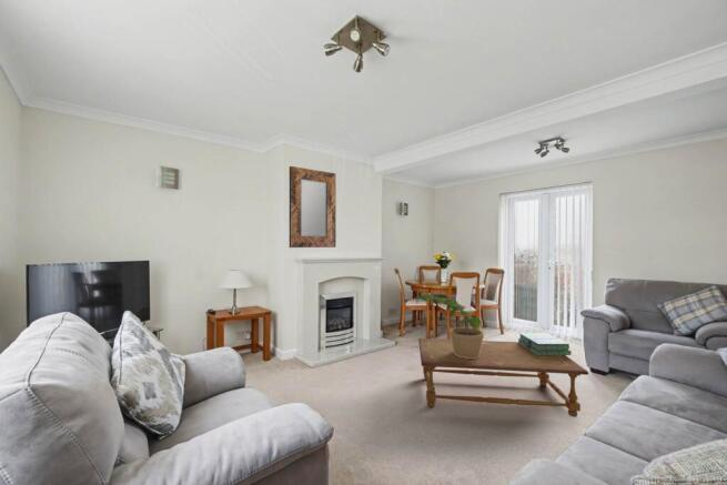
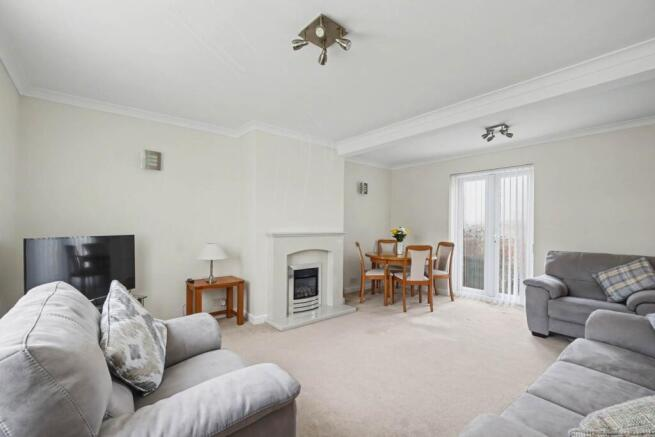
- home mirror [289,165,337,249]
- stack of books [517,332,573,356]
- coffee table [417,337,590,418]
- potted plant [415,293,485,358]
